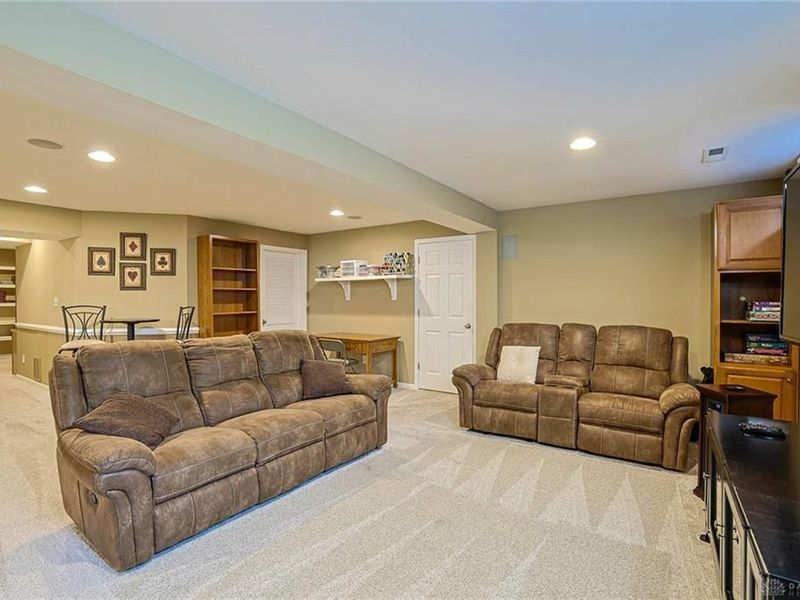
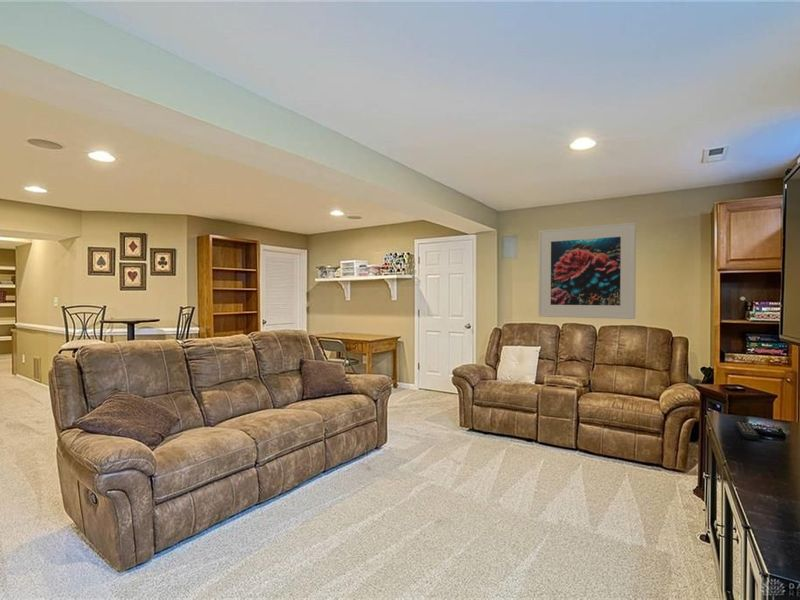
+ remote control [734,421,761,441]
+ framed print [537,221,637,320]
